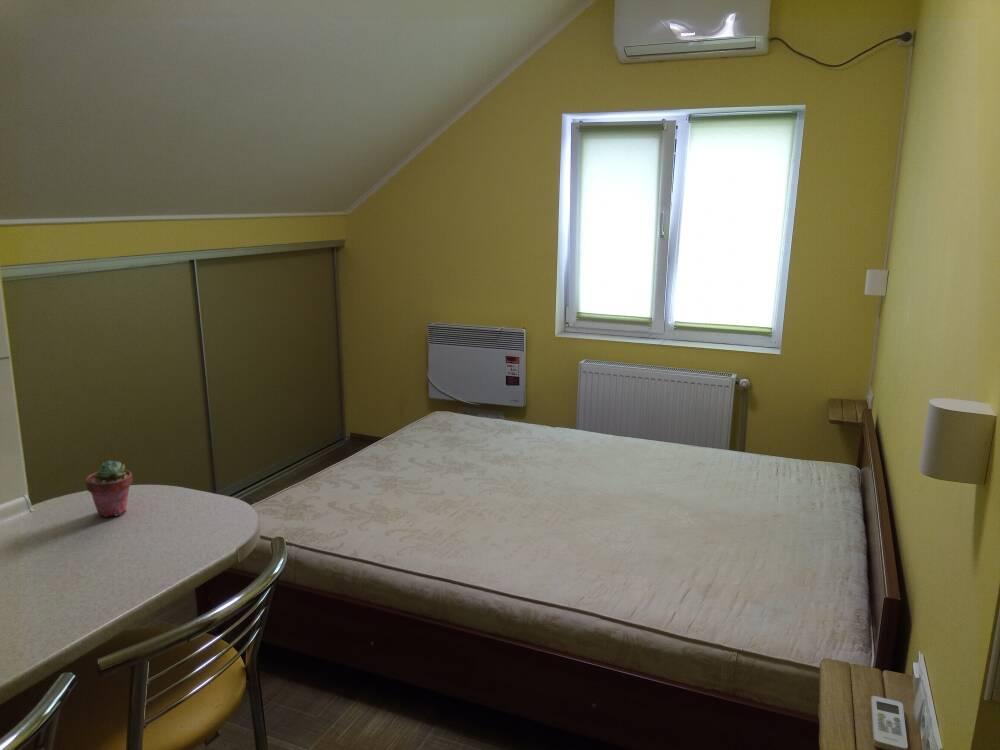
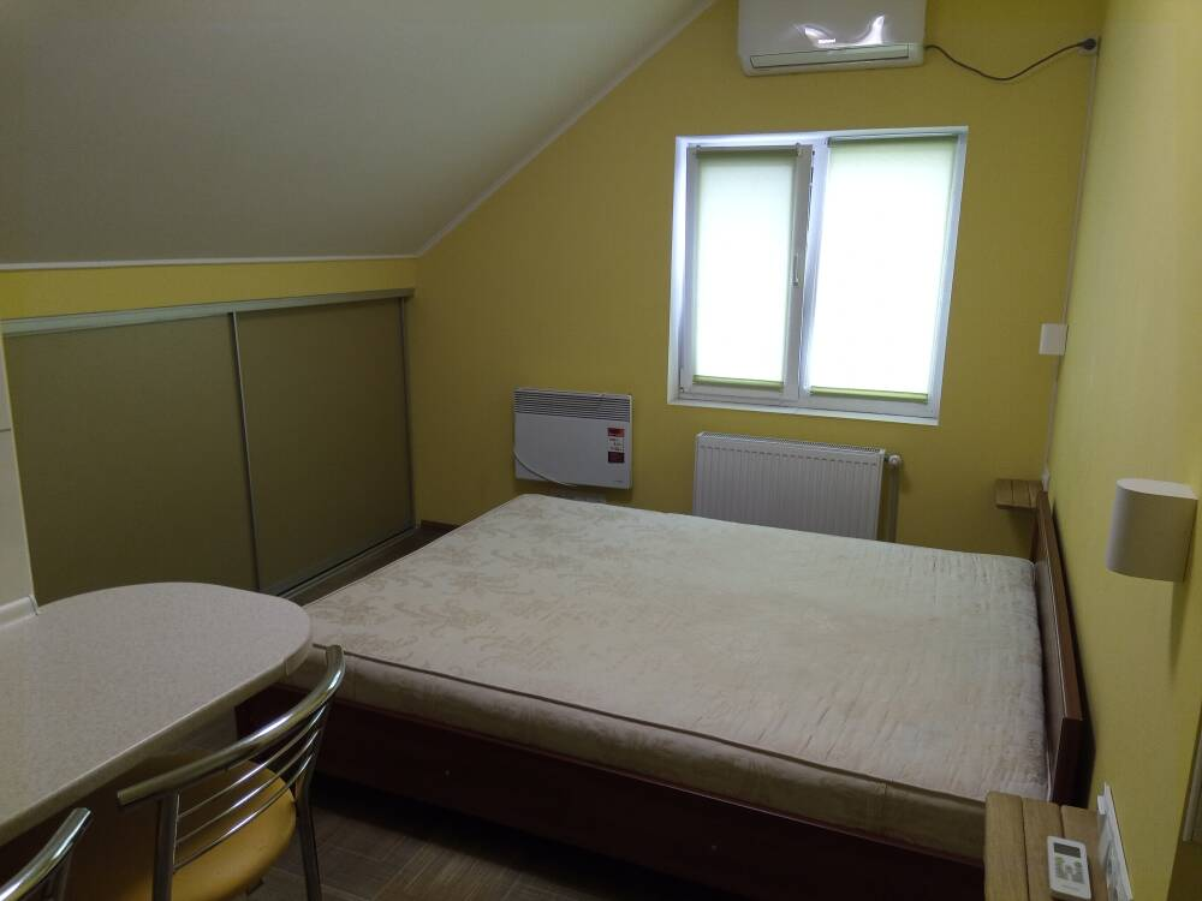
- potted succulent [85,460,134,518]
